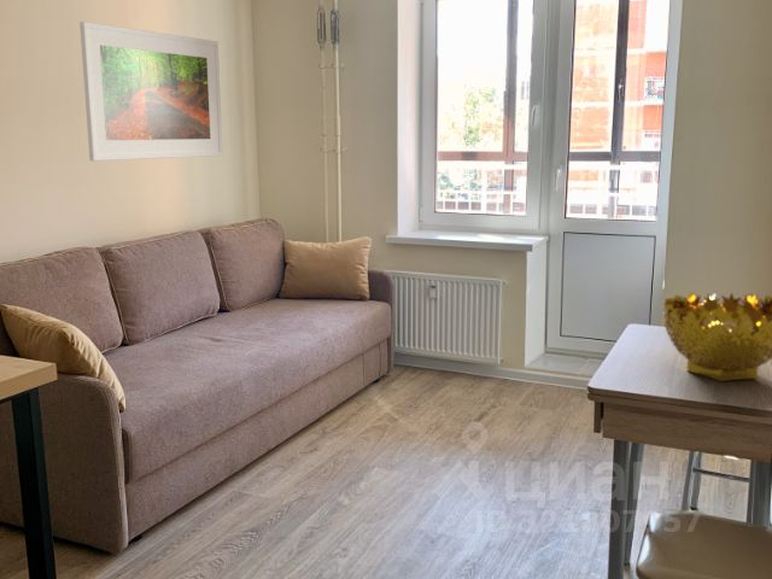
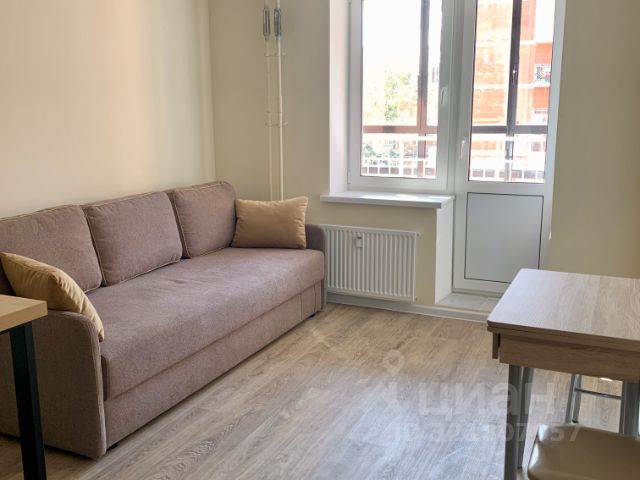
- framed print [78,21,224,162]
- decorative bowl [662,291,772,382]
